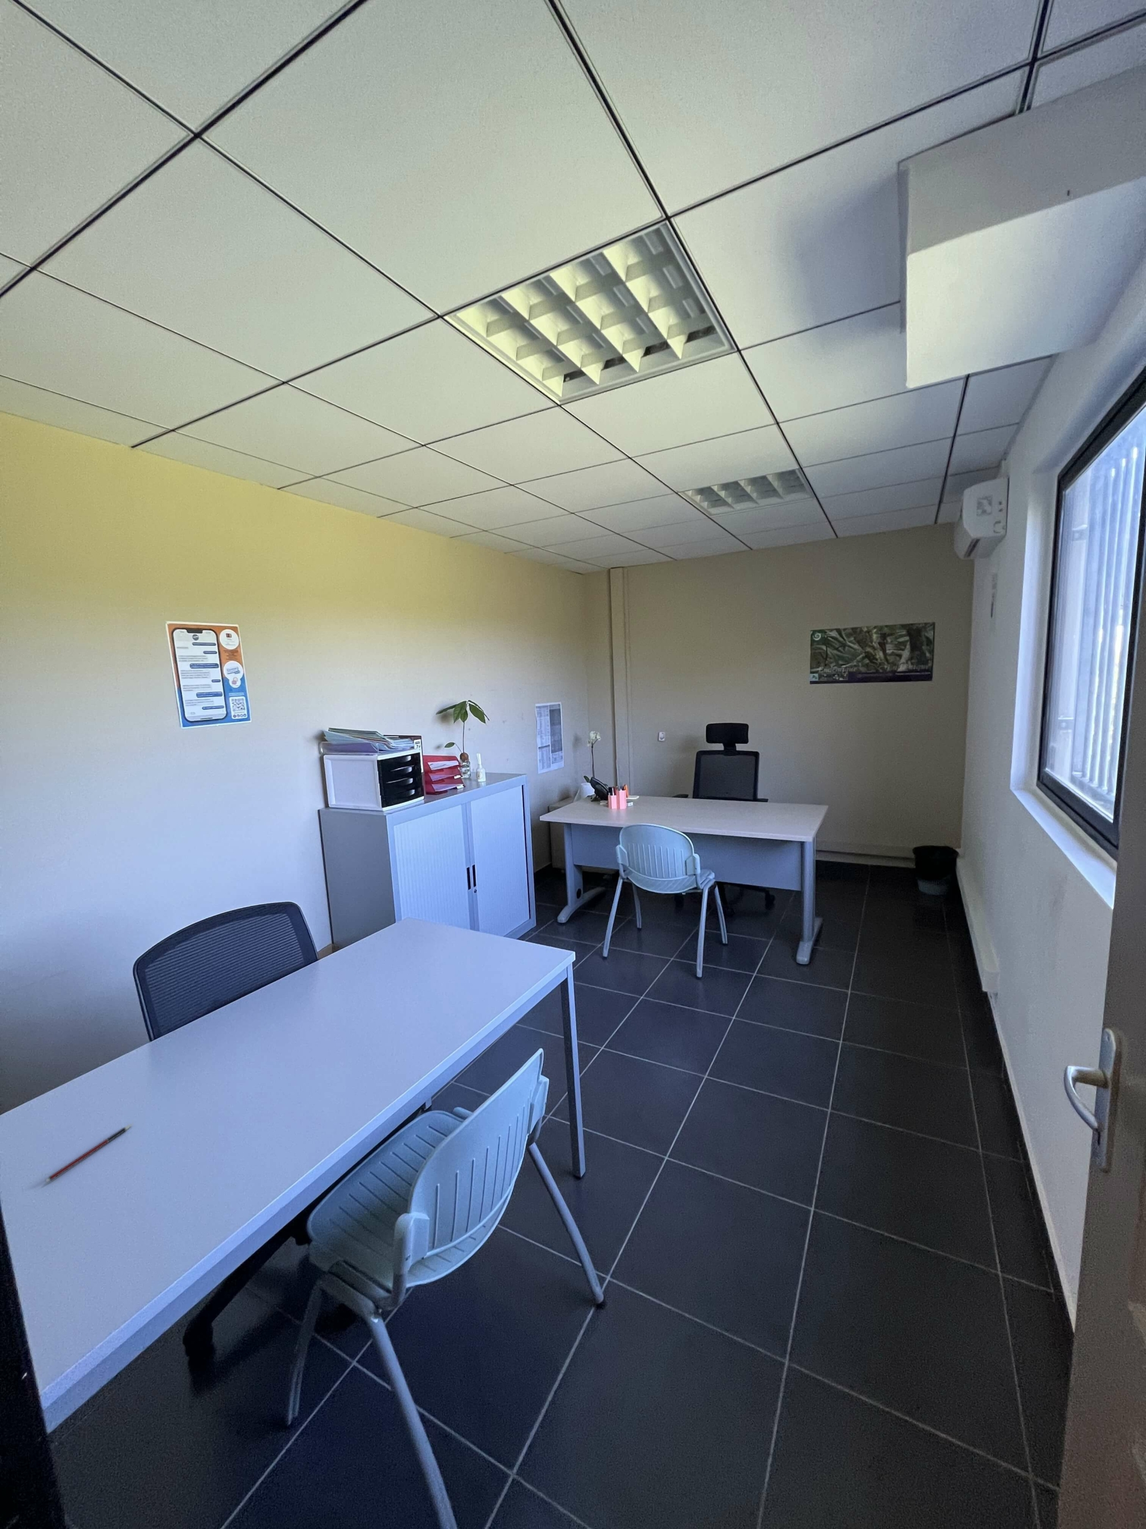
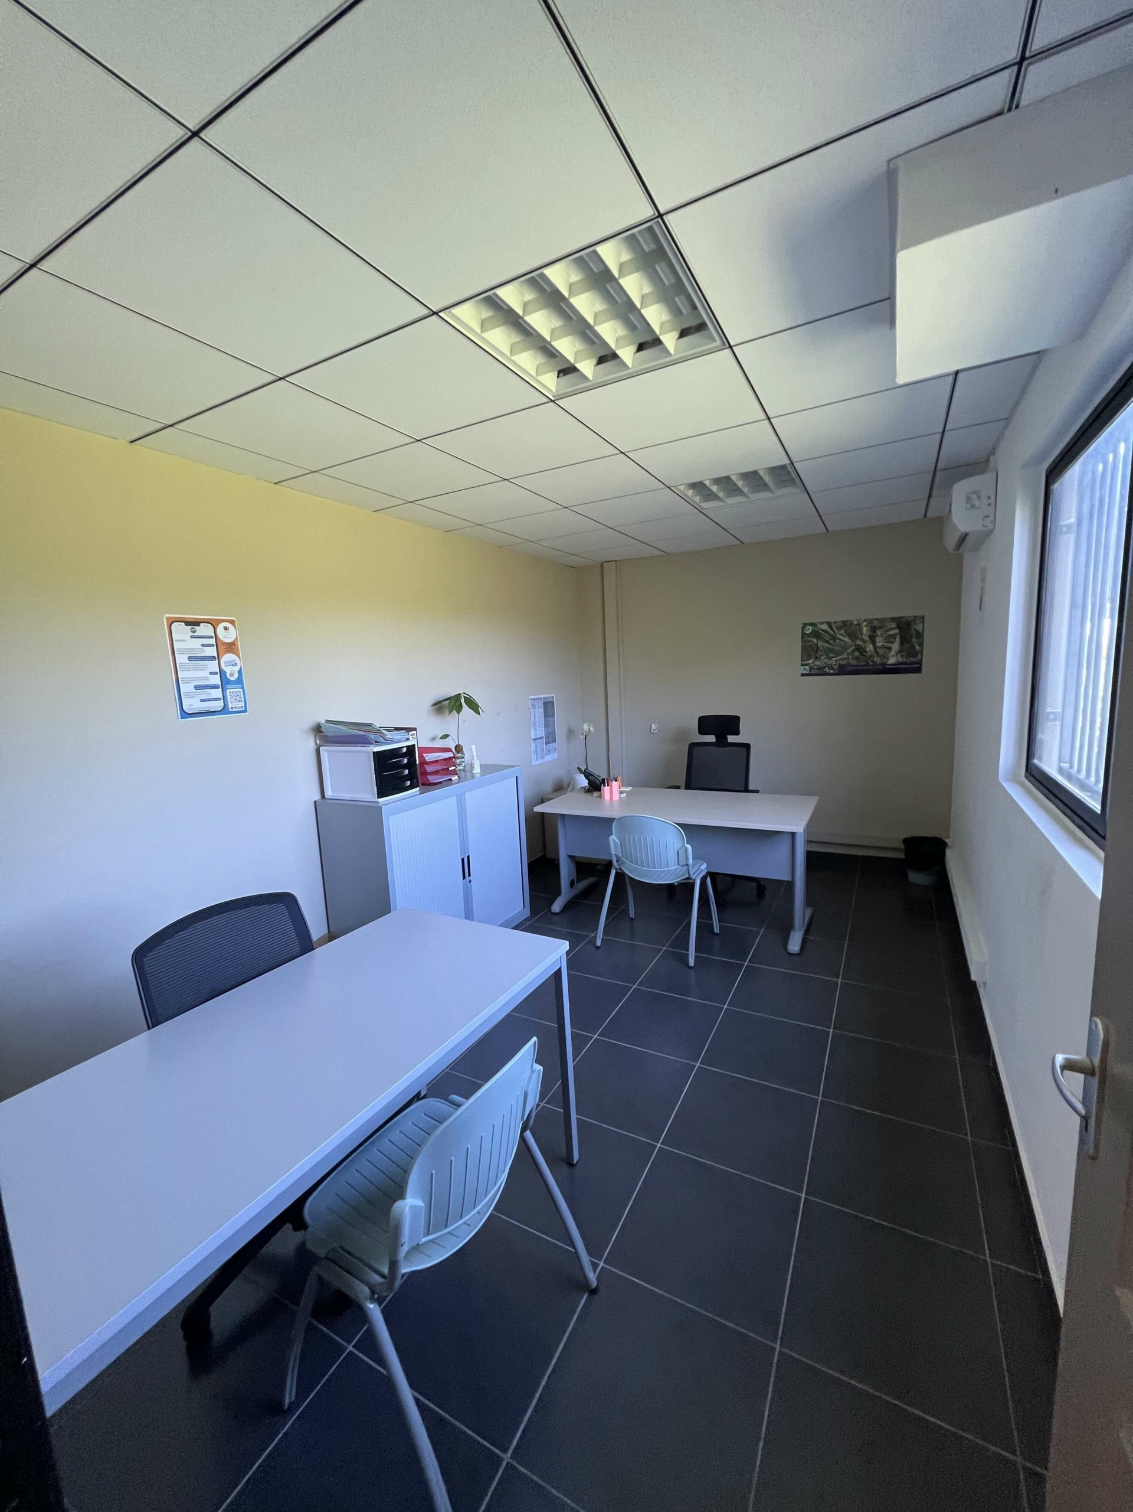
- pen [45,1123,134,1182]
